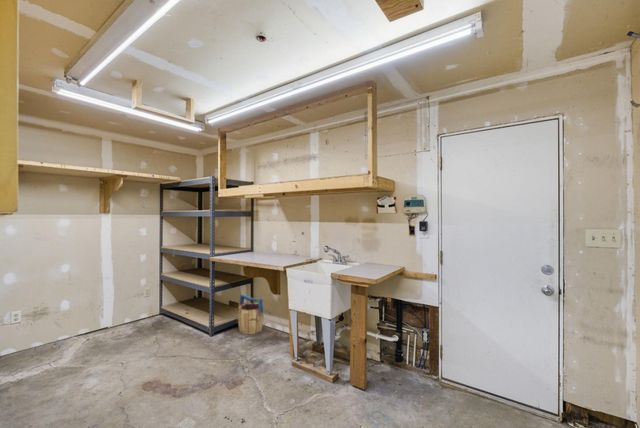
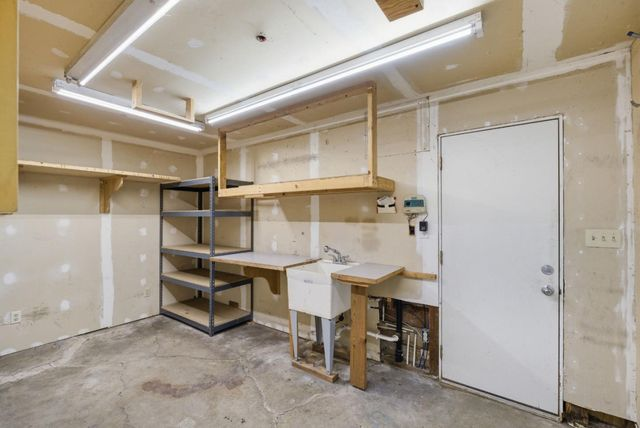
- bucket [237,294,265,335]
